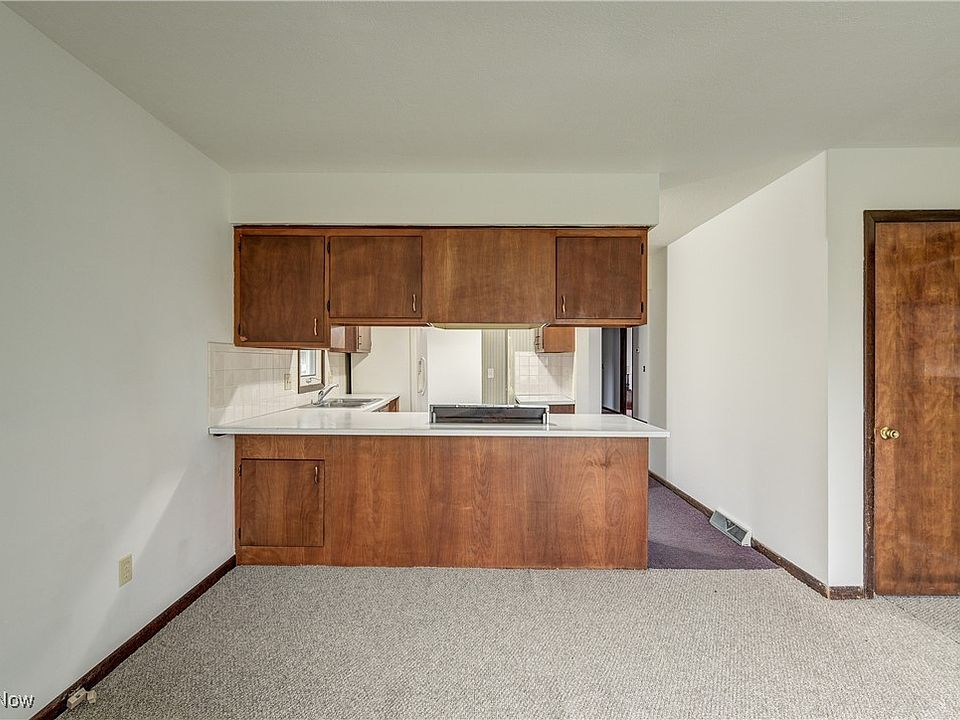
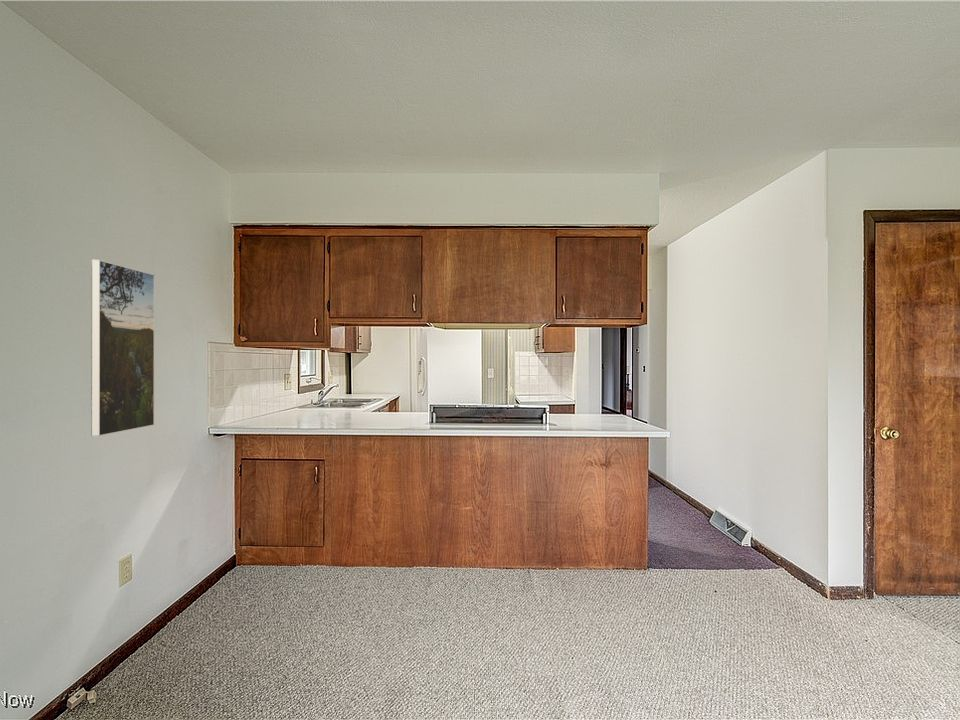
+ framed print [90,259,155,437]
